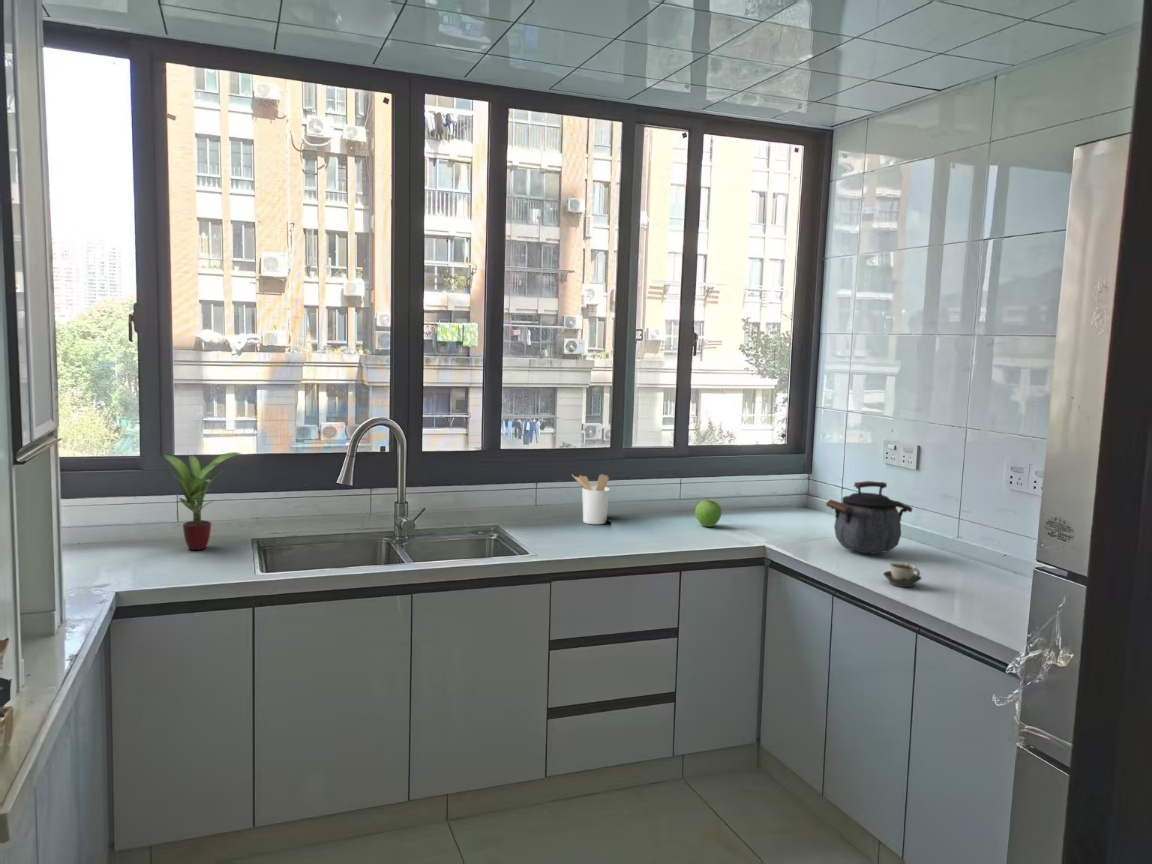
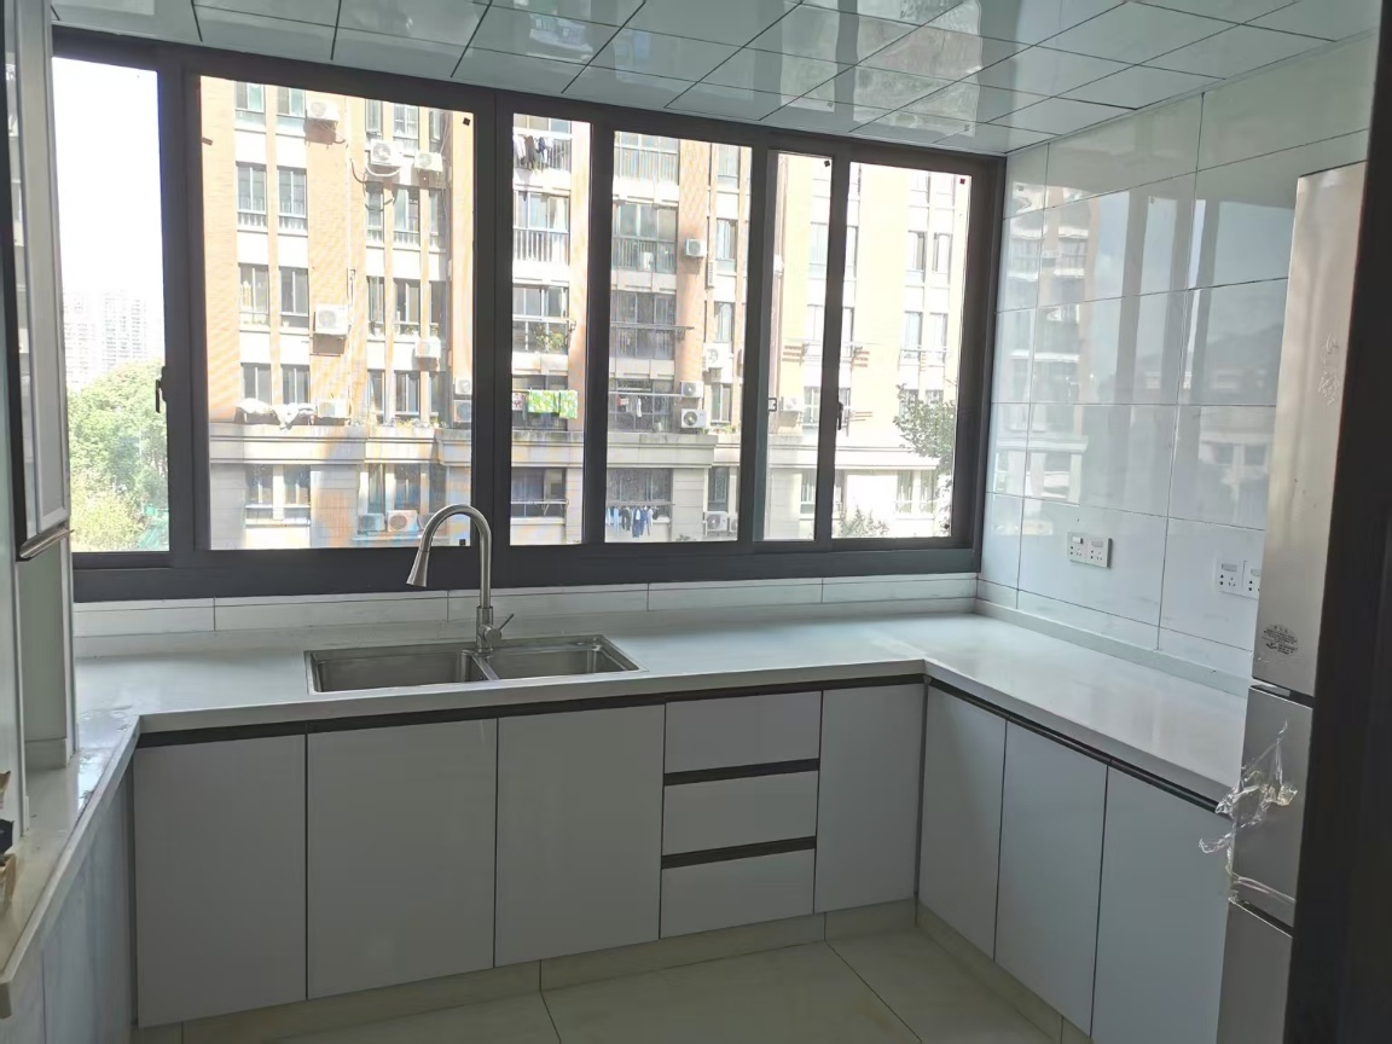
- utensil holder [571,473,611,525]
- cup [882,562,922,588]
- fruit [694,497,722,528]
- potted plant [163,451,242,551]
- kettle [825,480,913,555]
